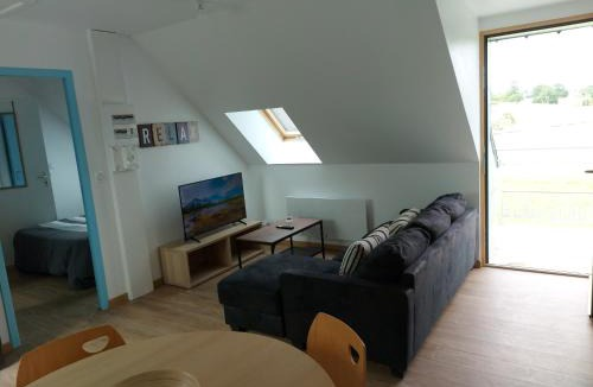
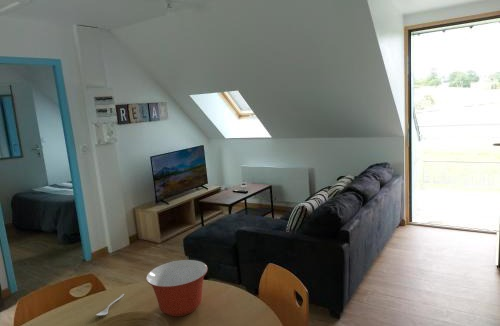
+ mixing bowl [145,259,209,317]
+ spoon [95,293,125,317]
